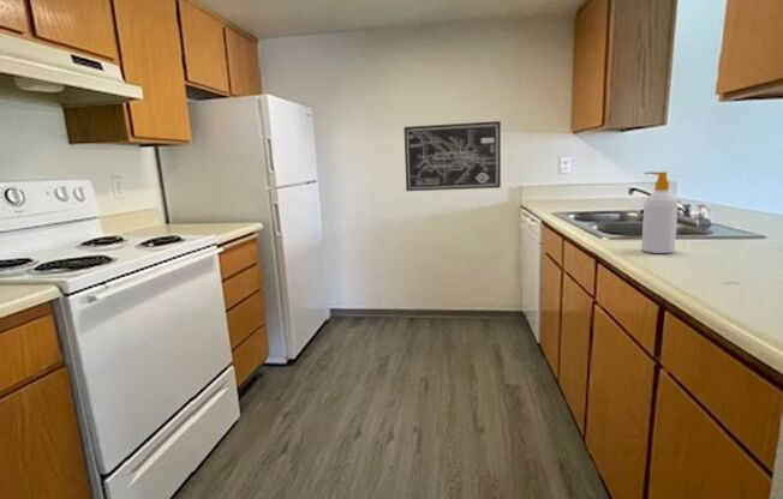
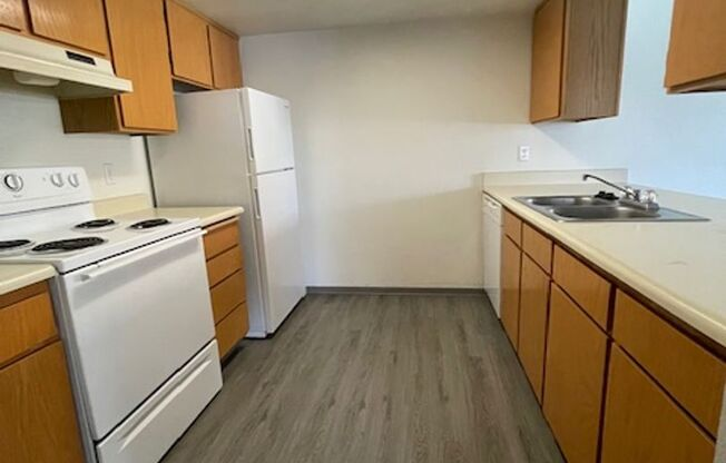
- wall art [402,120,502,192]
- soap bottle [640,170,679,254]
